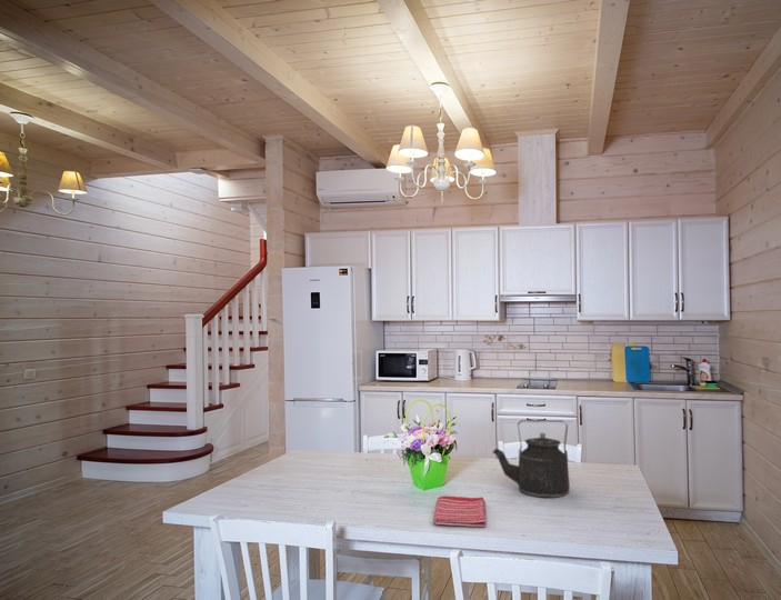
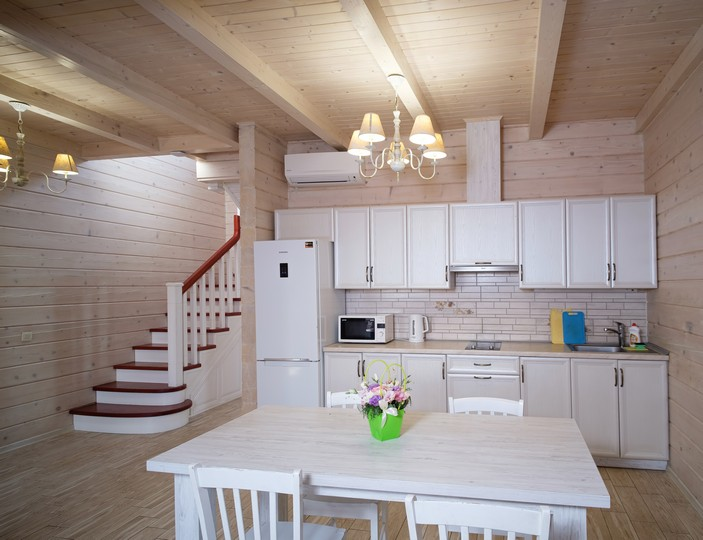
- kettle [492,419,571,499]
- dish towel [432,494,488,528]
